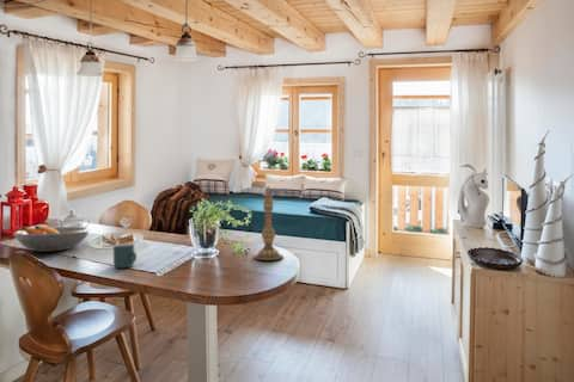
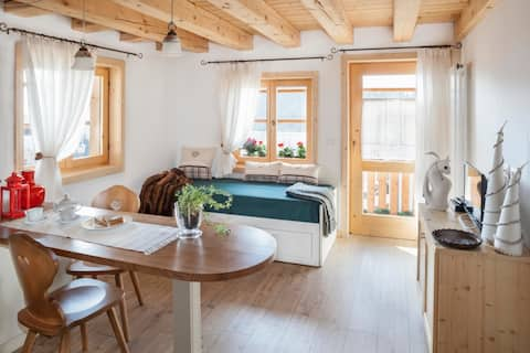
- mug [112,242,138,269]
- candlestick [252,185,285,261]
- fruit bowl [12,224,91,253]
